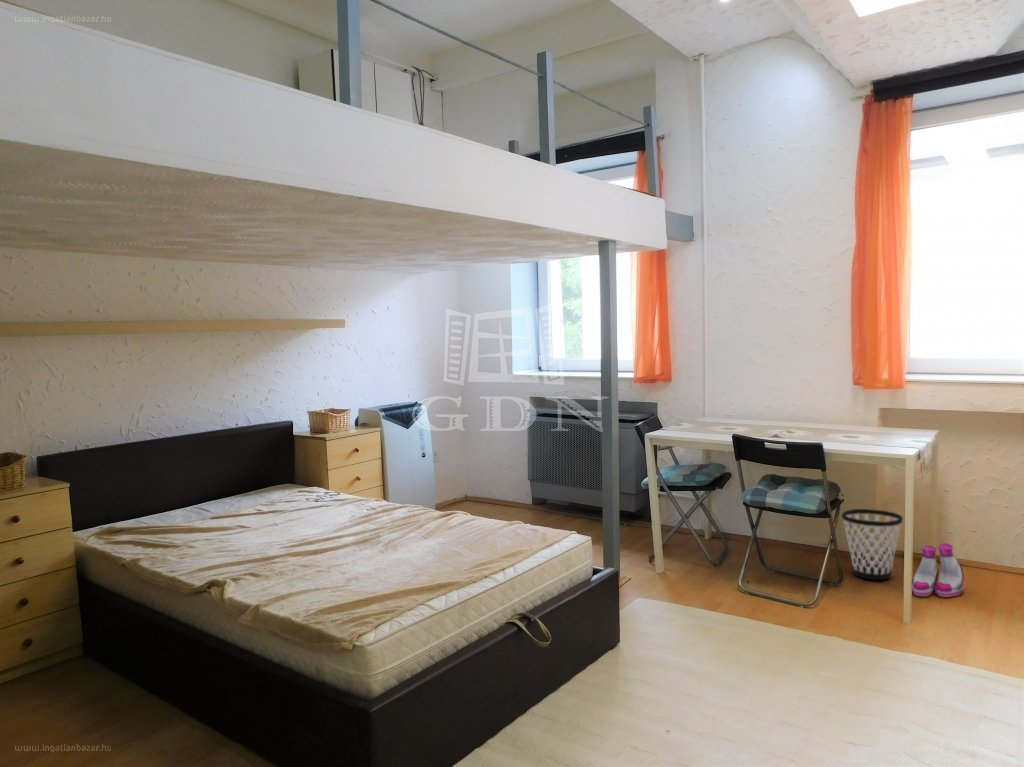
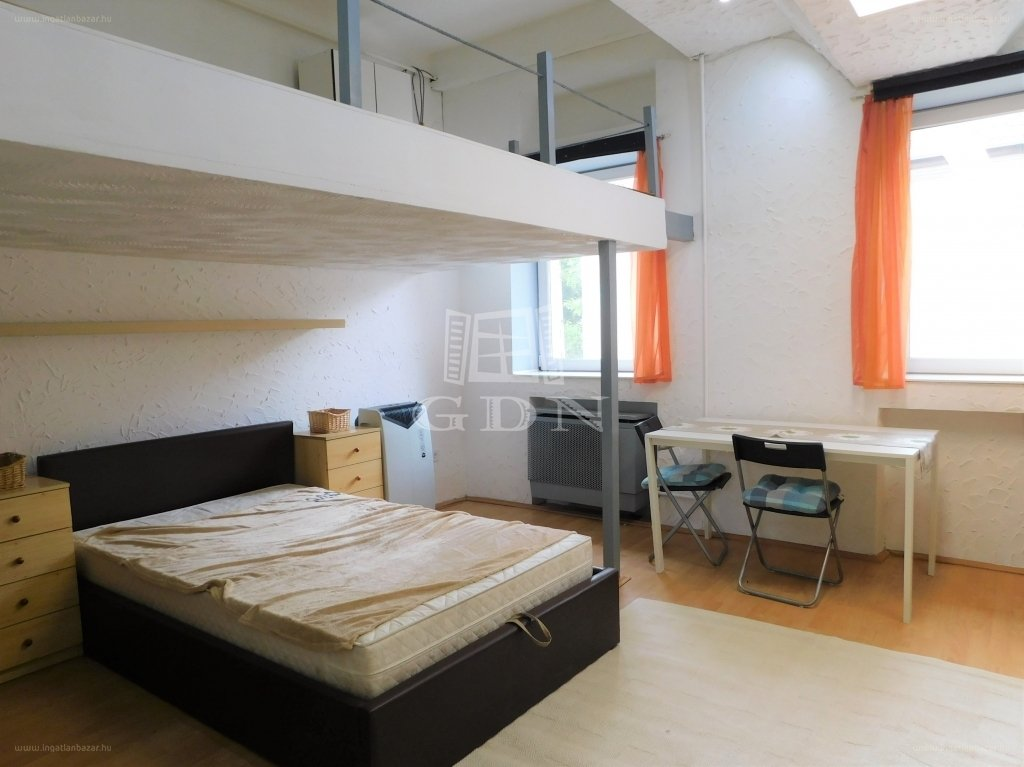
- wastebasket [841,508,904,581]
- boots [911,542,965,598]
